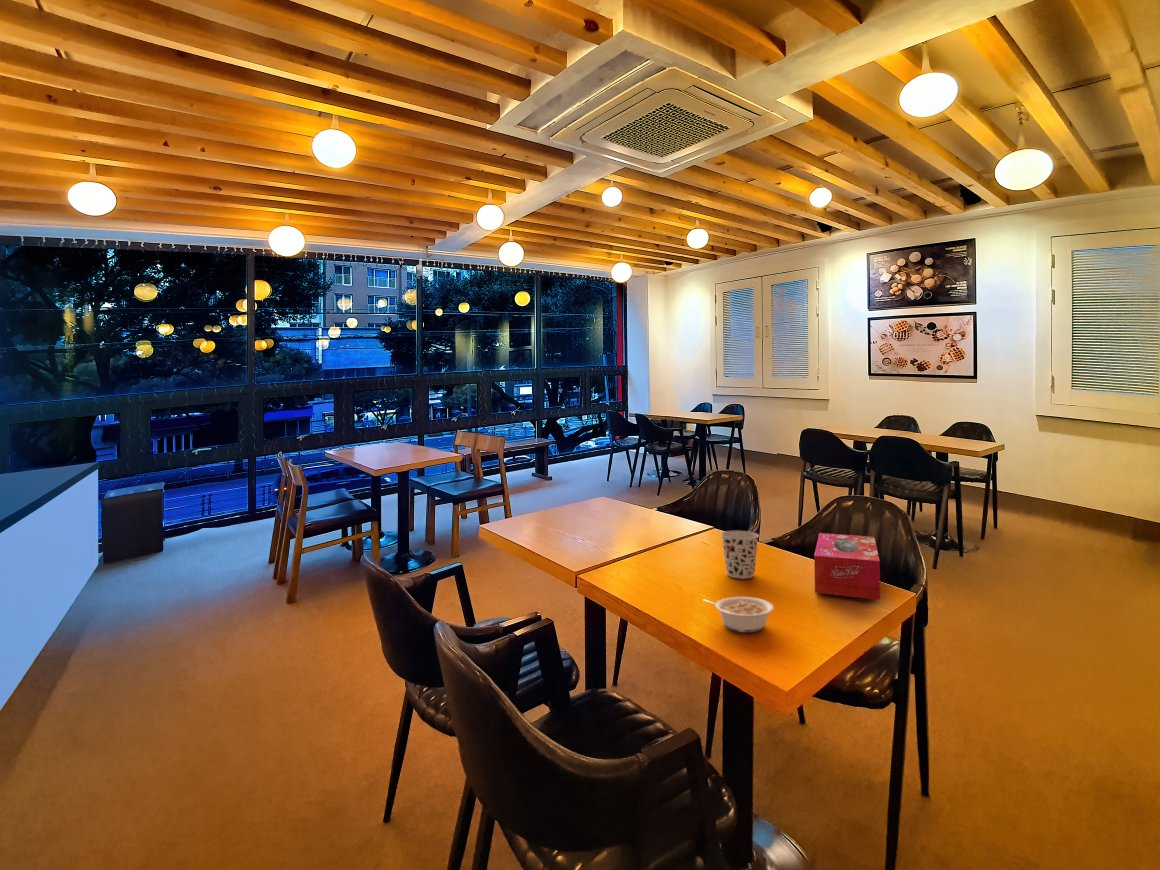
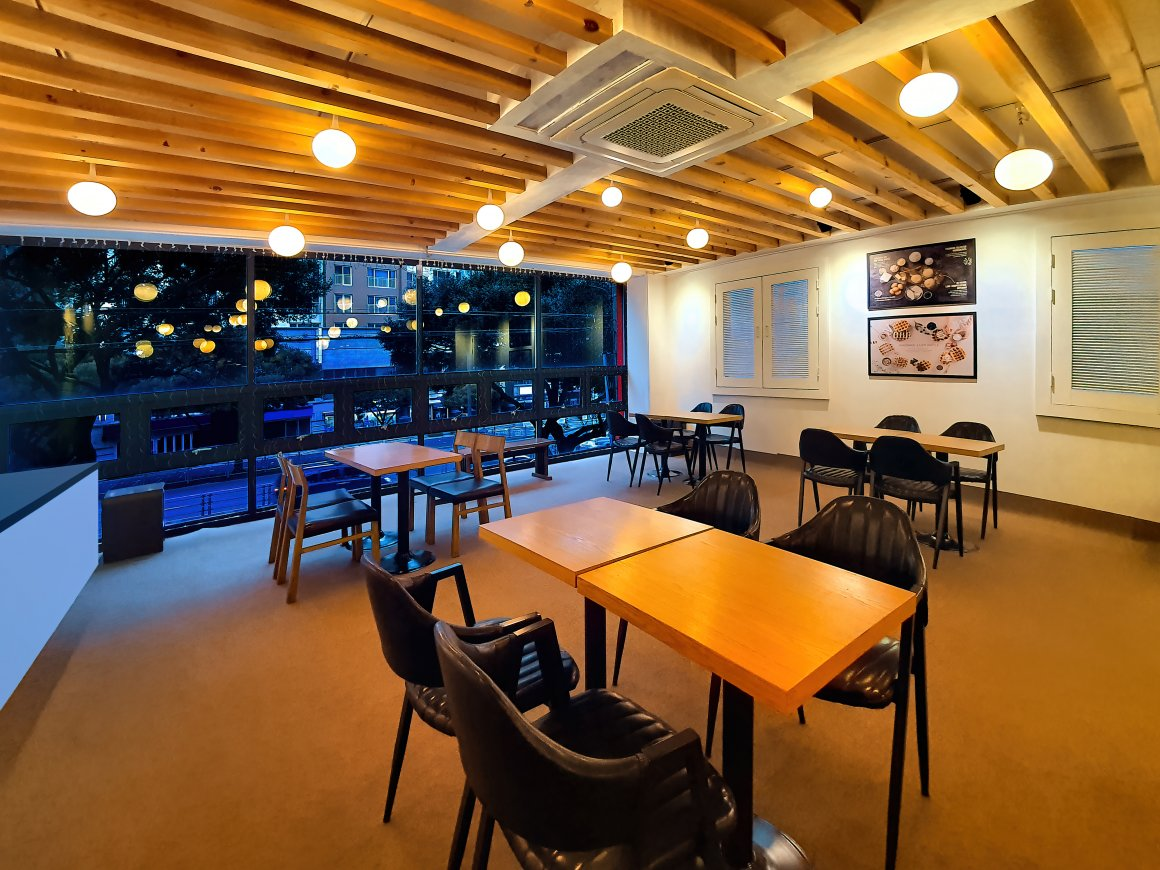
- legume [702,596,774,633]
- cup [720,530,760,580]
- tissue box [813,532,881,601]
